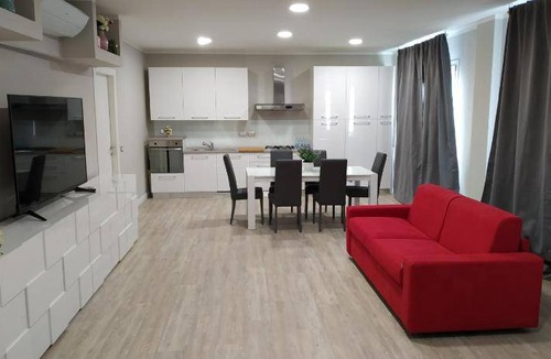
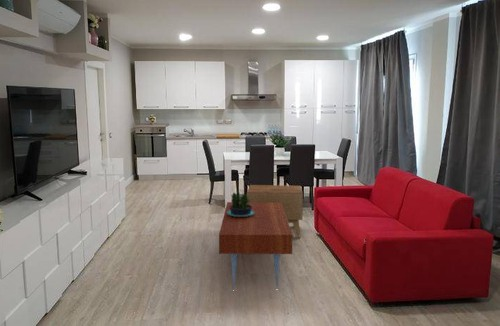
+ potted plant [227,191,255,217]
+ coffee table [218,201,294,289]
+ side table [246,184,304,239]
